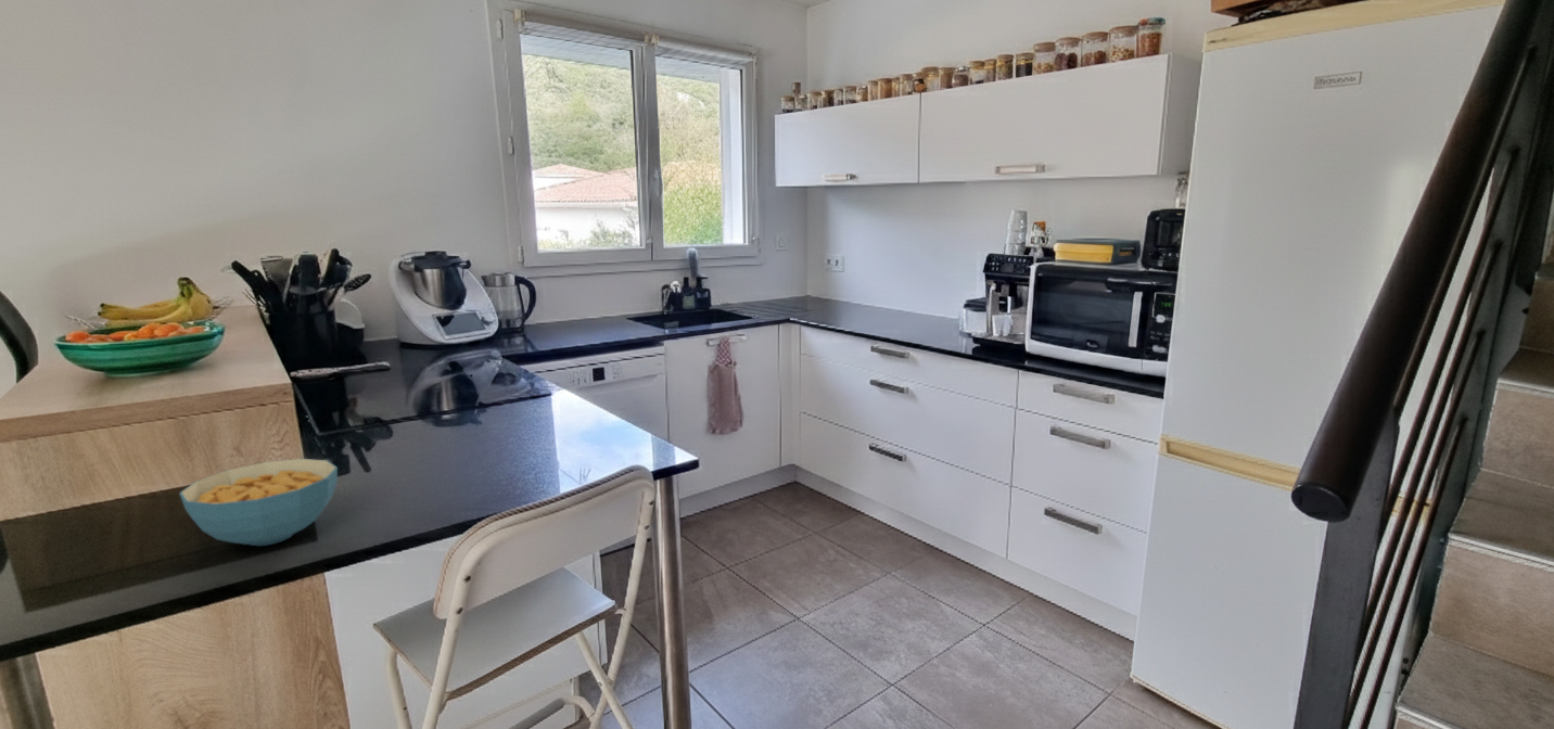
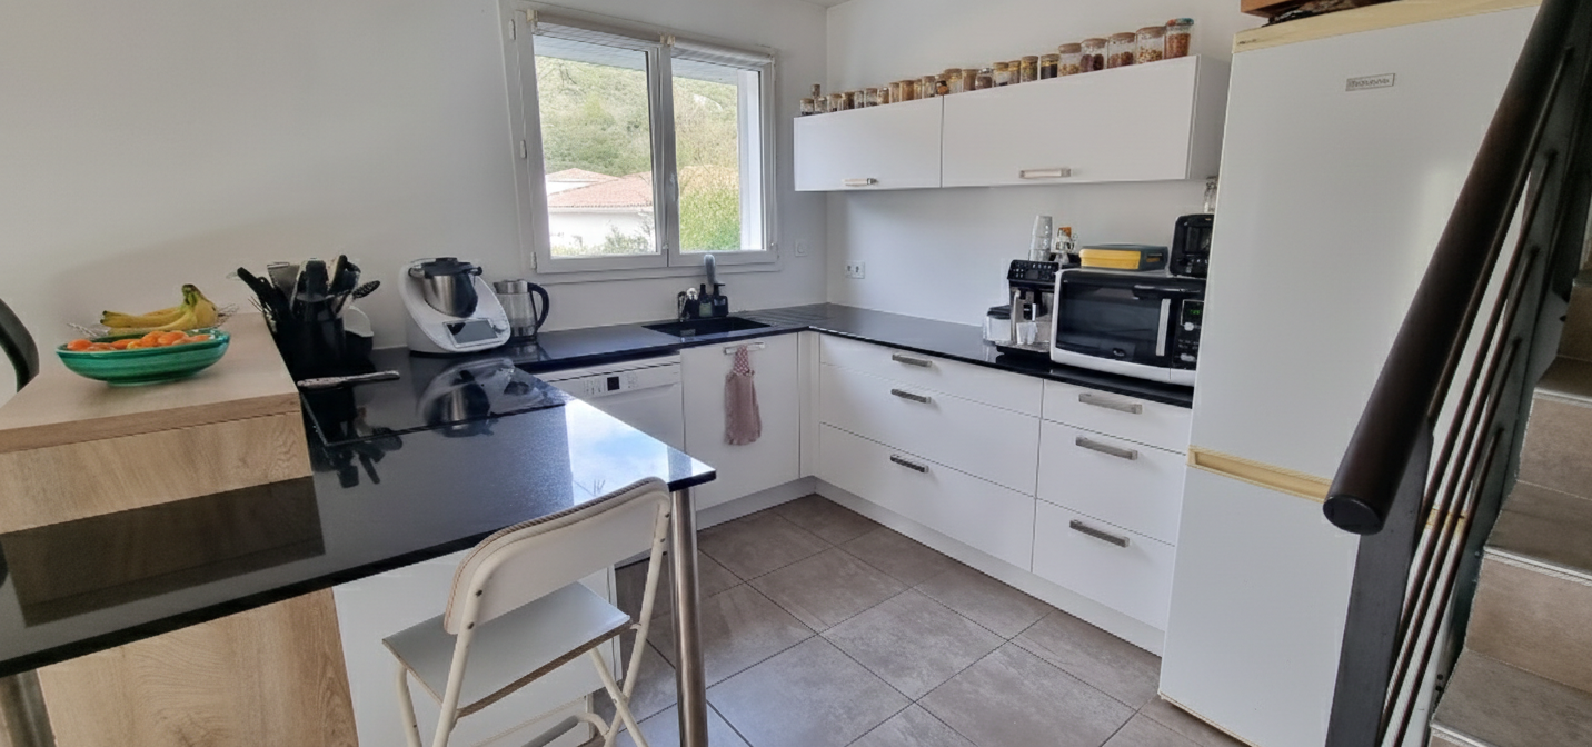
- cereal bowl [178,458,339,547]
